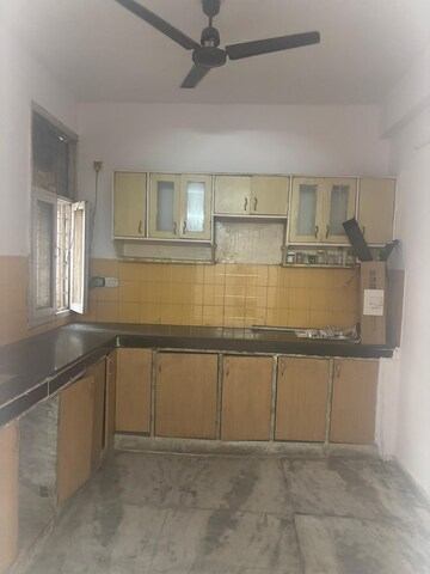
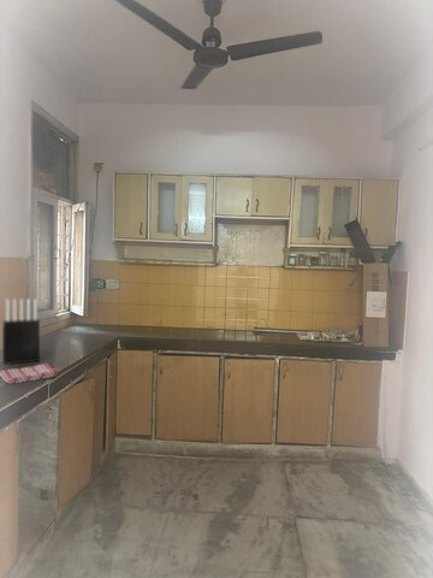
+ knife block [1,297,41,366]
+ dish towel [0,362,59,385]
